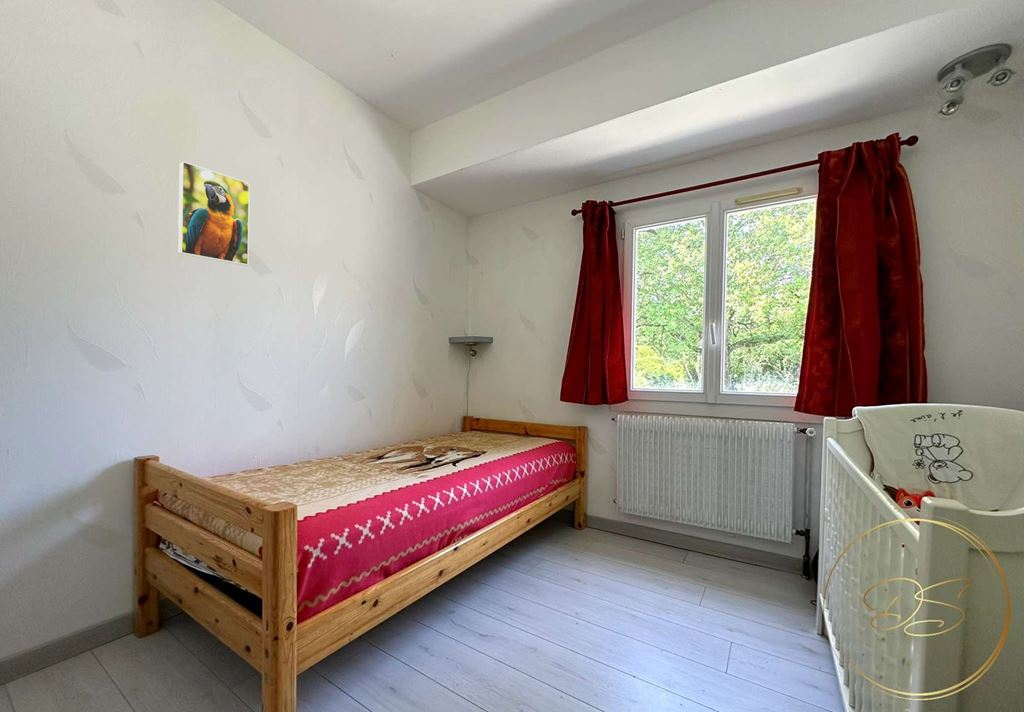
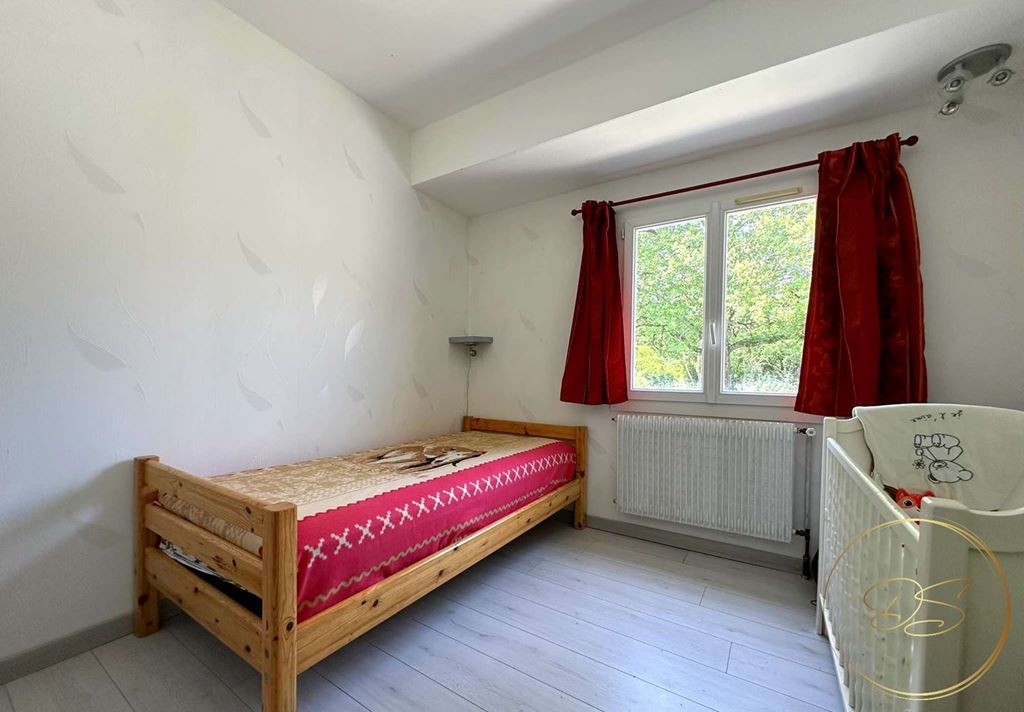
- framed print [177,160,251,267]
